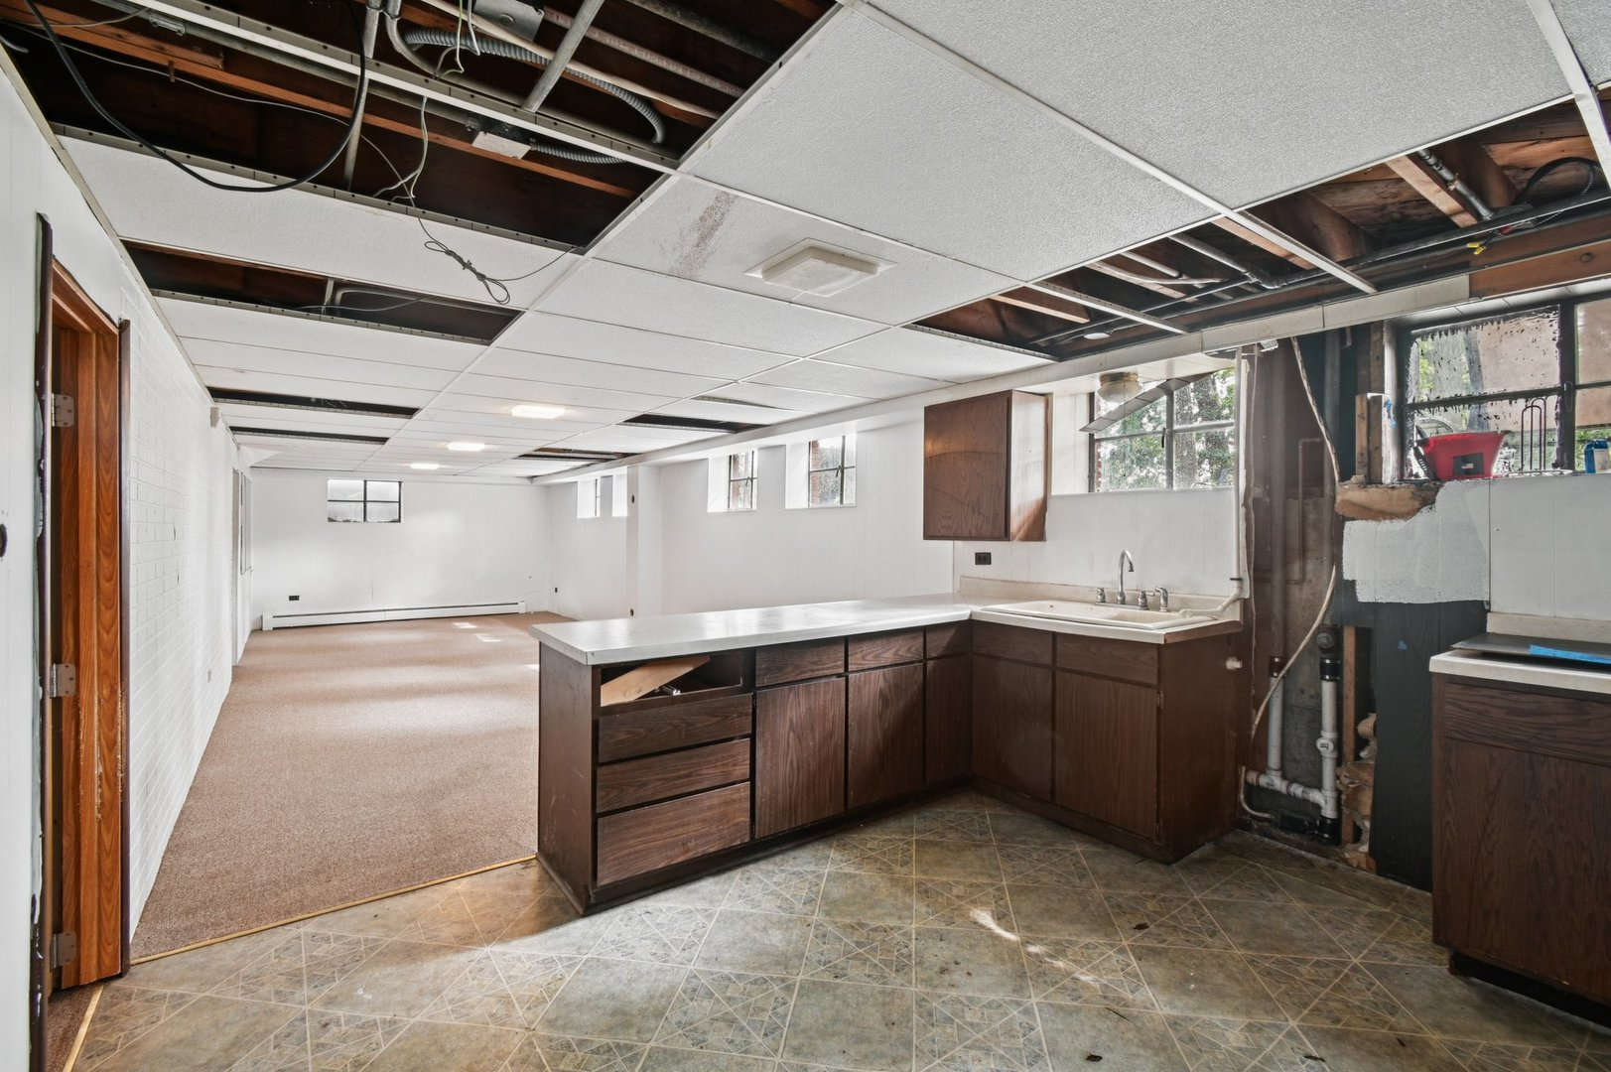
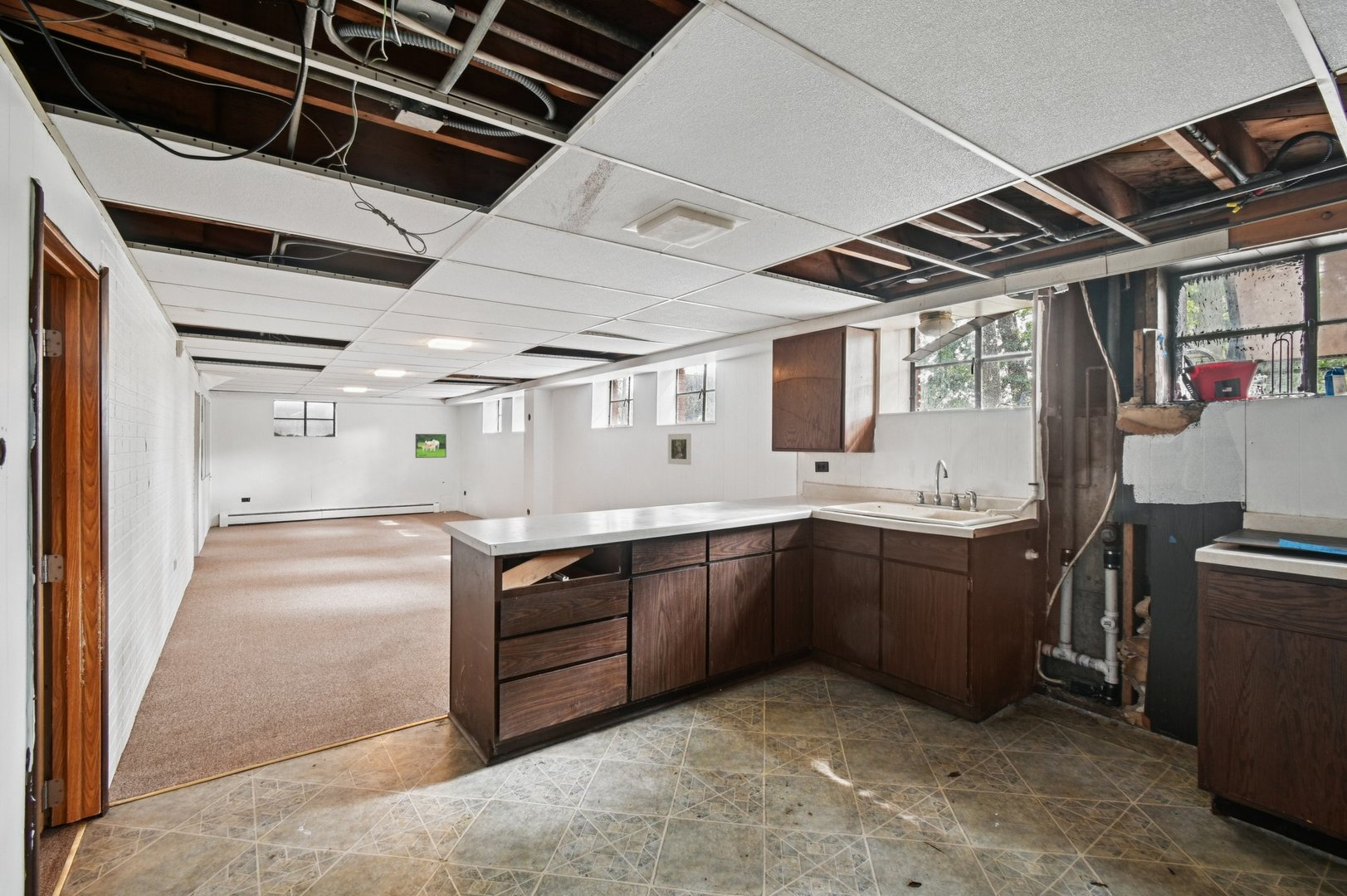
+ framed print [667,433,692,465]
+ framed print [415,433,447,459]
